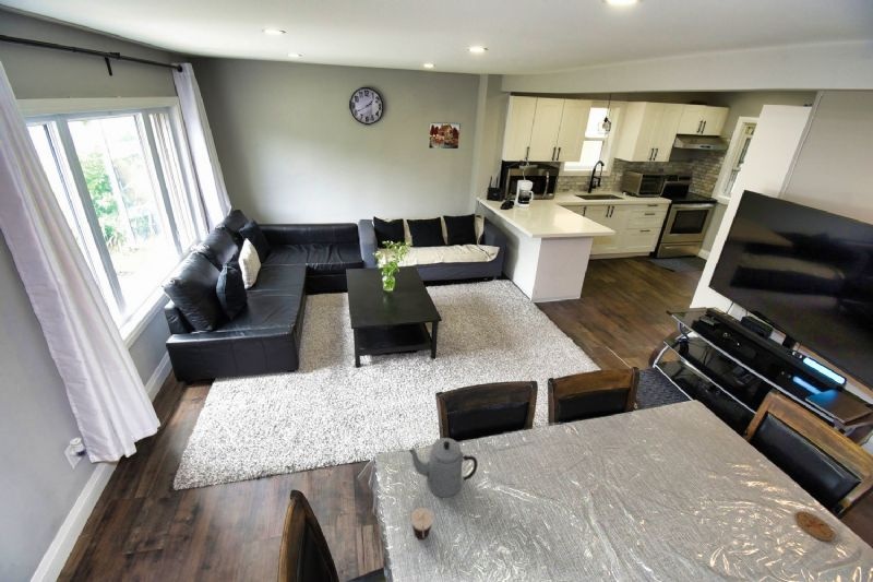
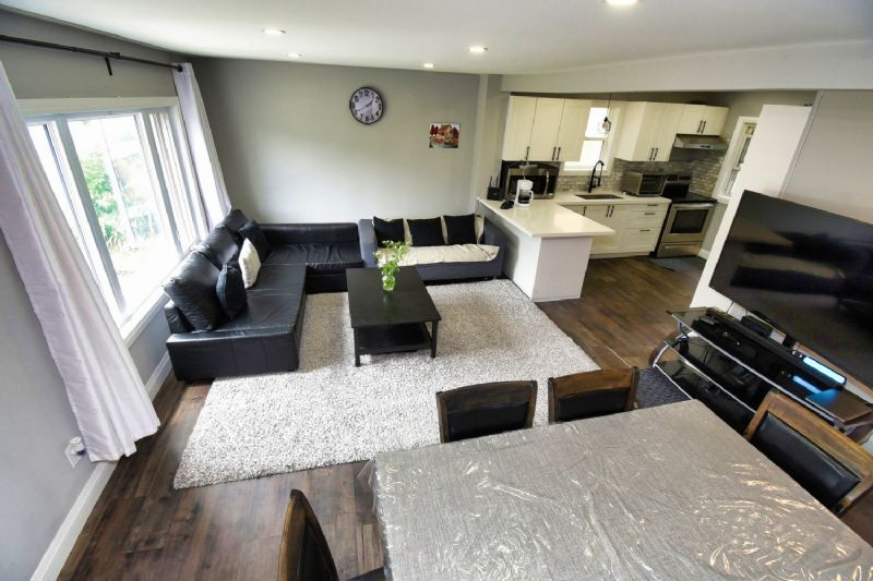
- teapot [407,437,479,498]
- cup [410,507,434,541]
- coaster [794,511,836,542]
